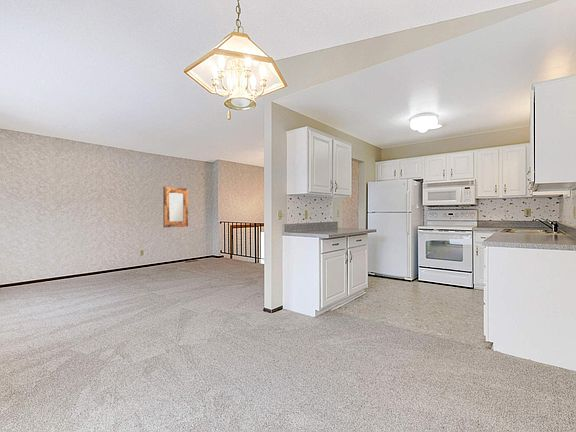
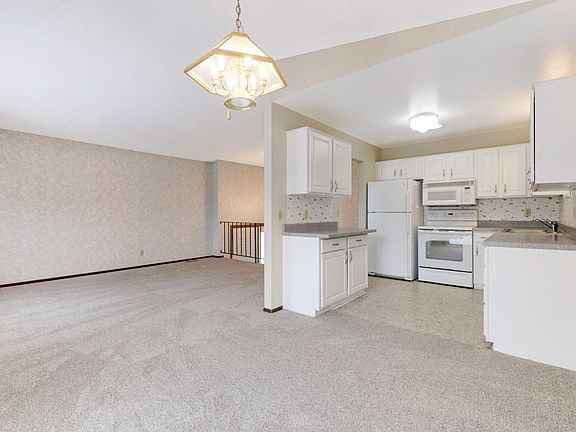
- home mirror [162,186,189,228]
